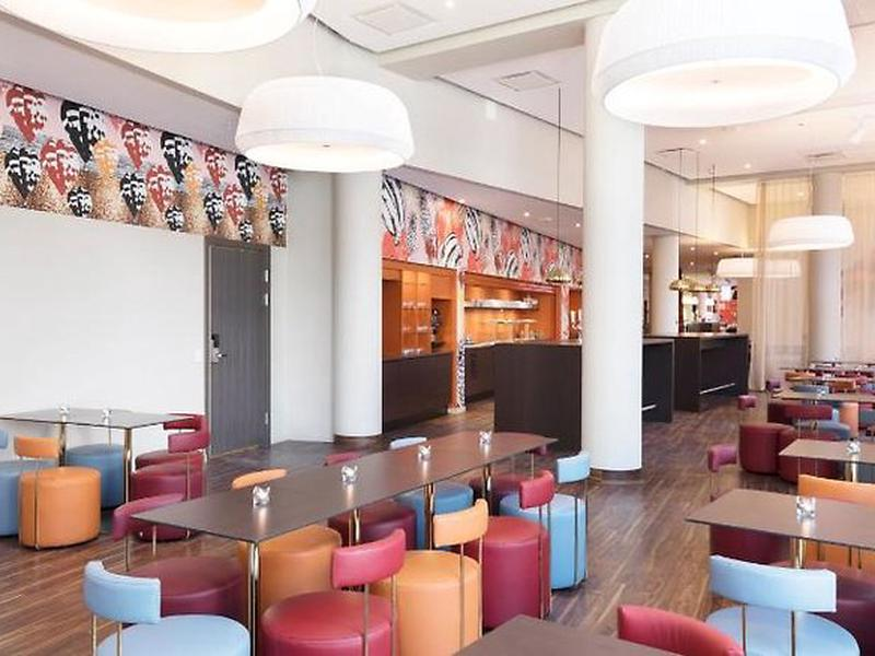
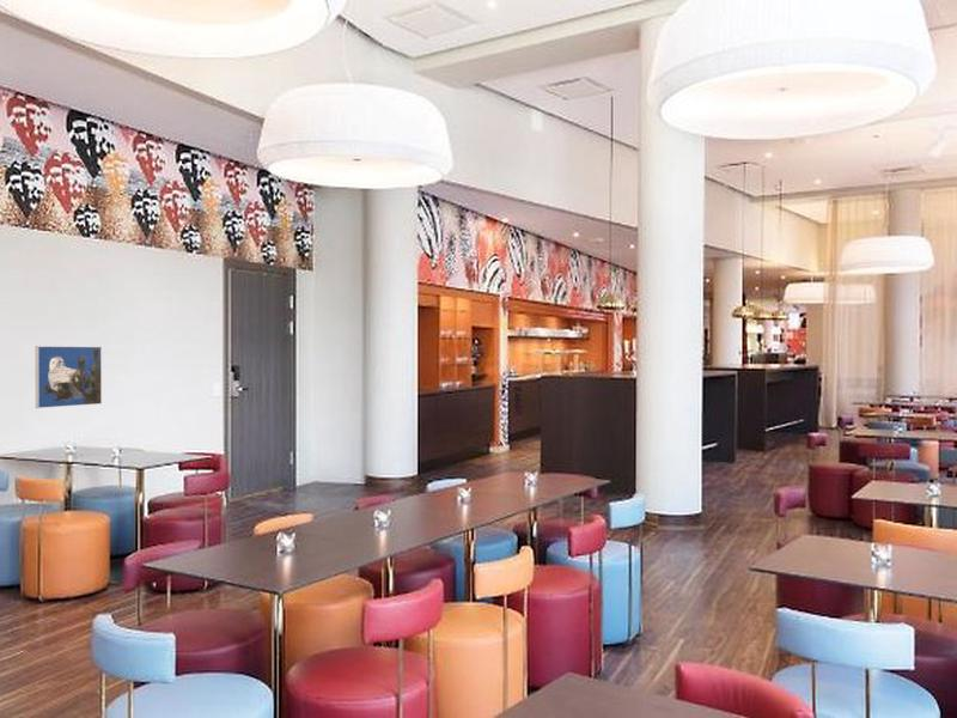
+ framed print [35,345,103,409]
